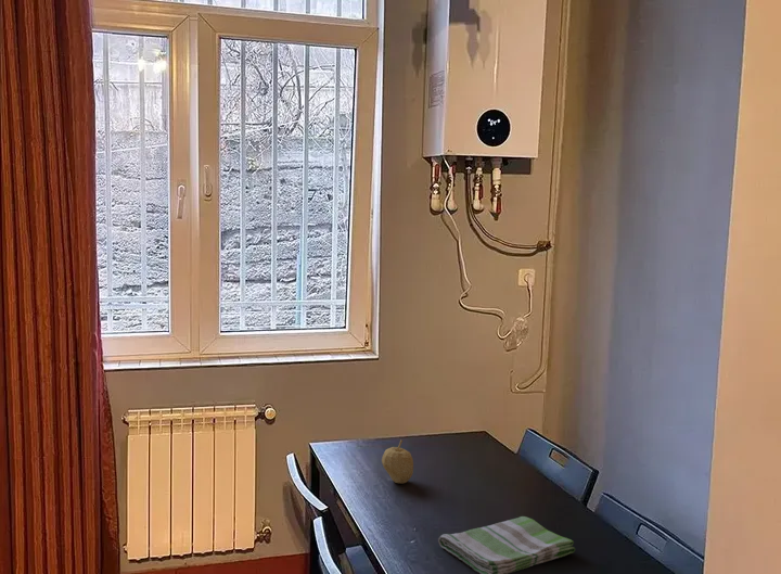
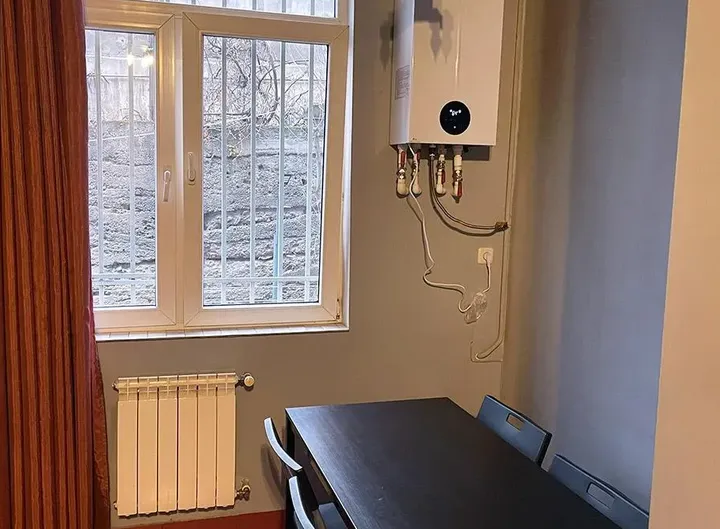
- dish towel [437,515,576,574]
- fruit [381,438,414,484]
